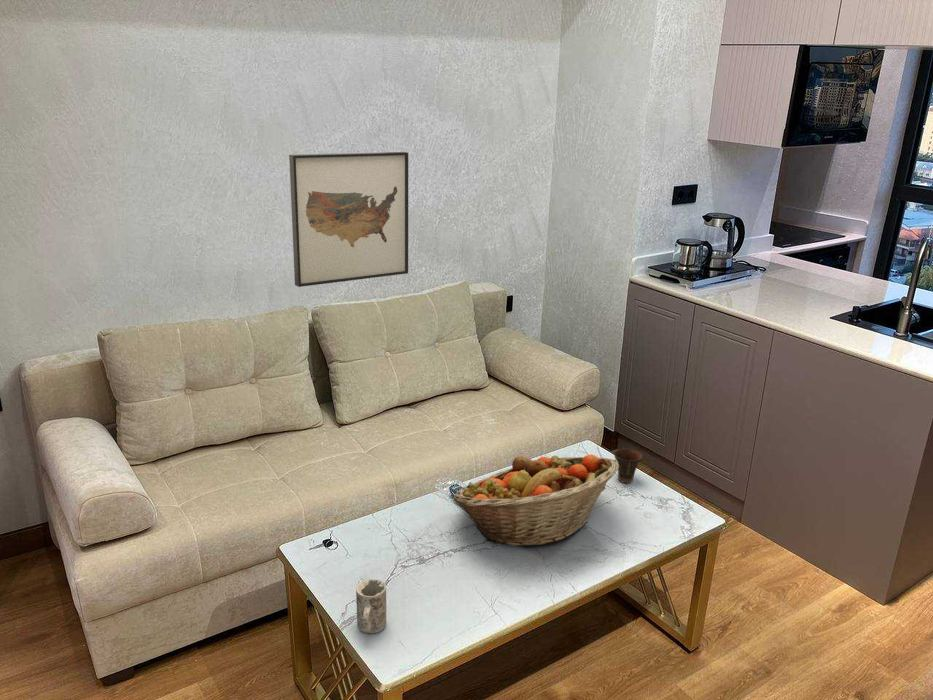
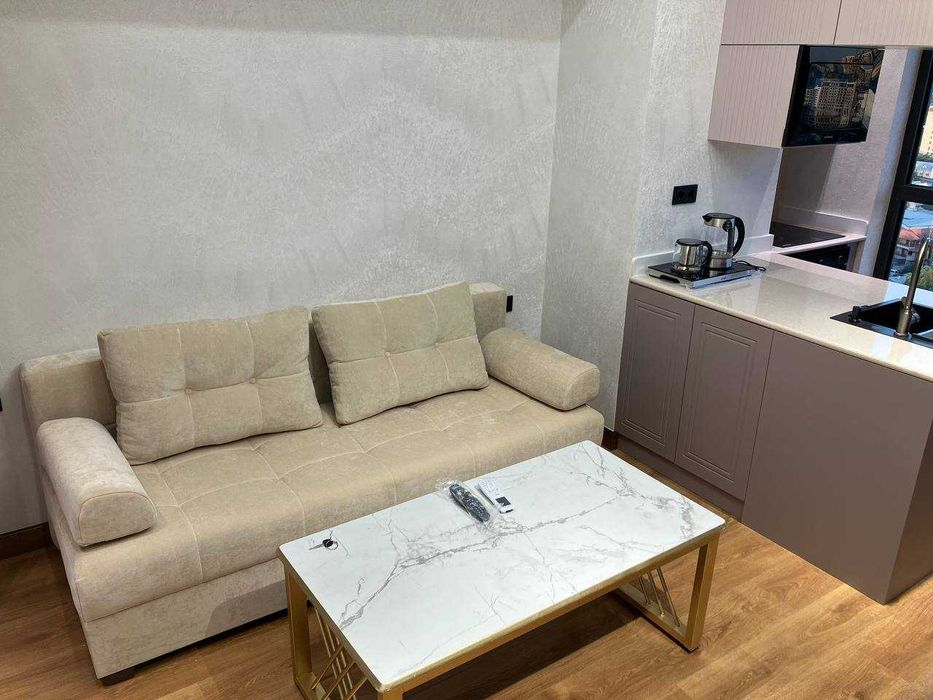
- wall art [288,151,409,288]
- fruit basket [453,453,619,547]
- mug [355,578,387,634]
- cup [613,448,643,484]
